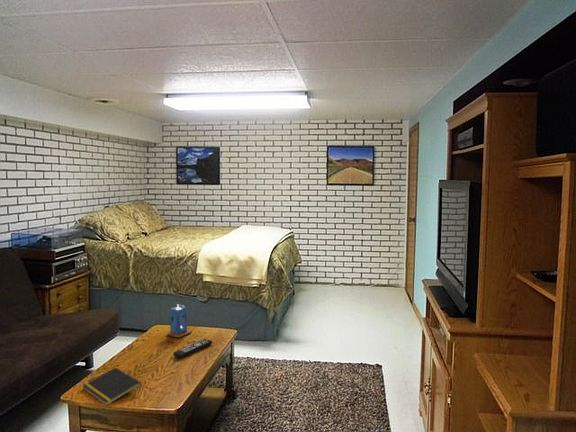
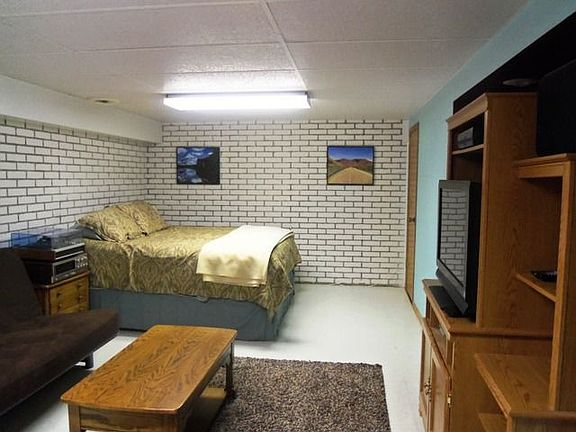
- notepad [81,366,142,407]
- remote control [172,338,213,359]
- candle [166,303,193,339]
